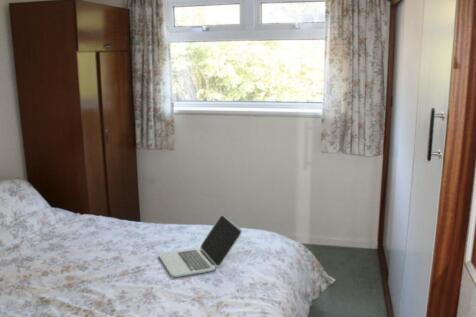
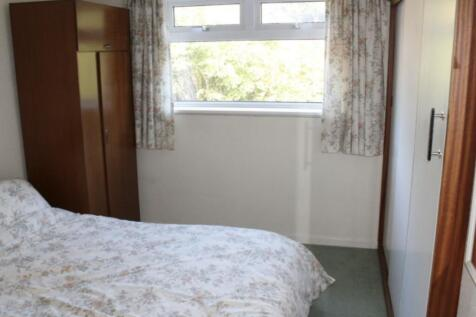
- laptop [158,214,243,278]
